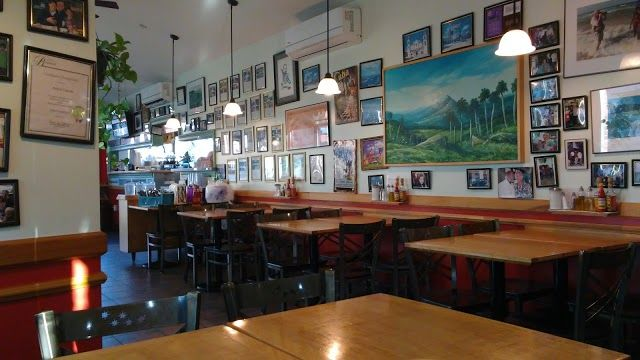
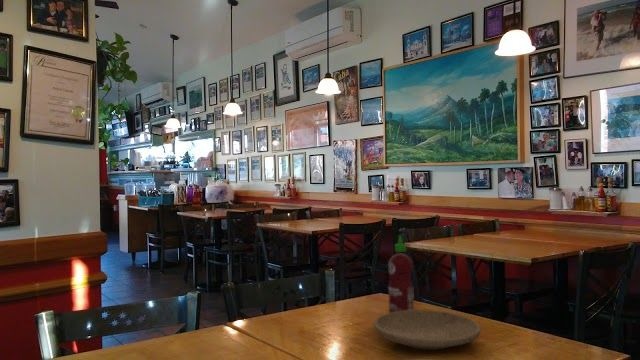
+ plate [373,309,482,351]
+ hot sauce [387,234,415,313]
